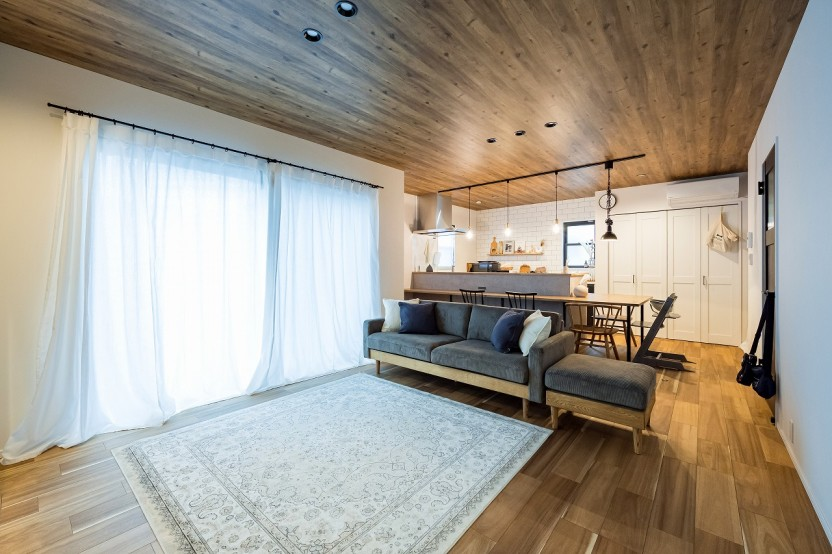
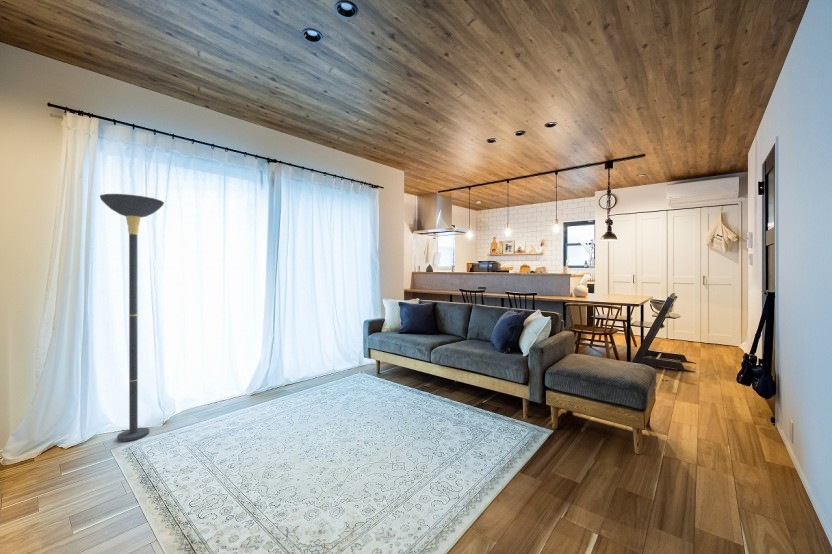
+ floor lamp [99,193,165,442]
